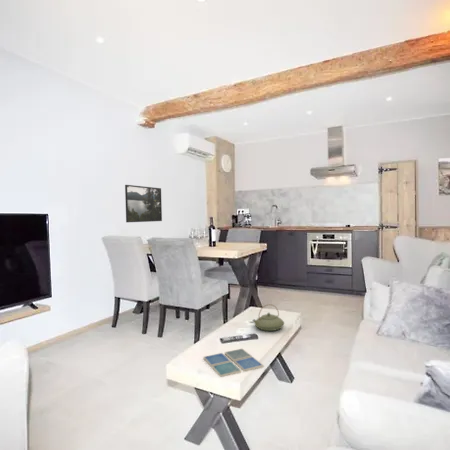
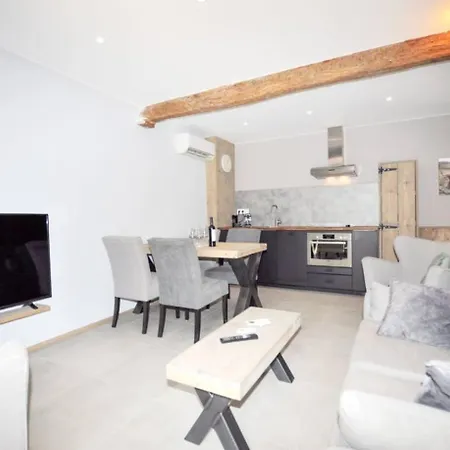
- drink coaster [202,348,265,378]
- teapot [251,303,285,332]
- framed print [124,184,163,223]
